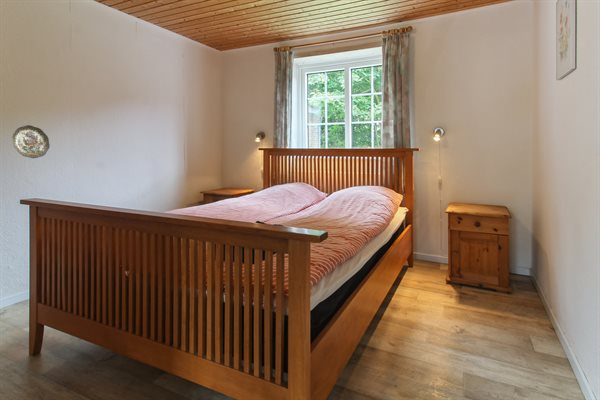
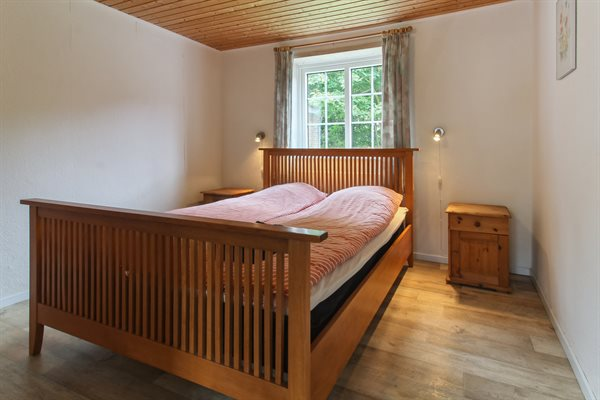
- decorative plate [11,124,51,159]
